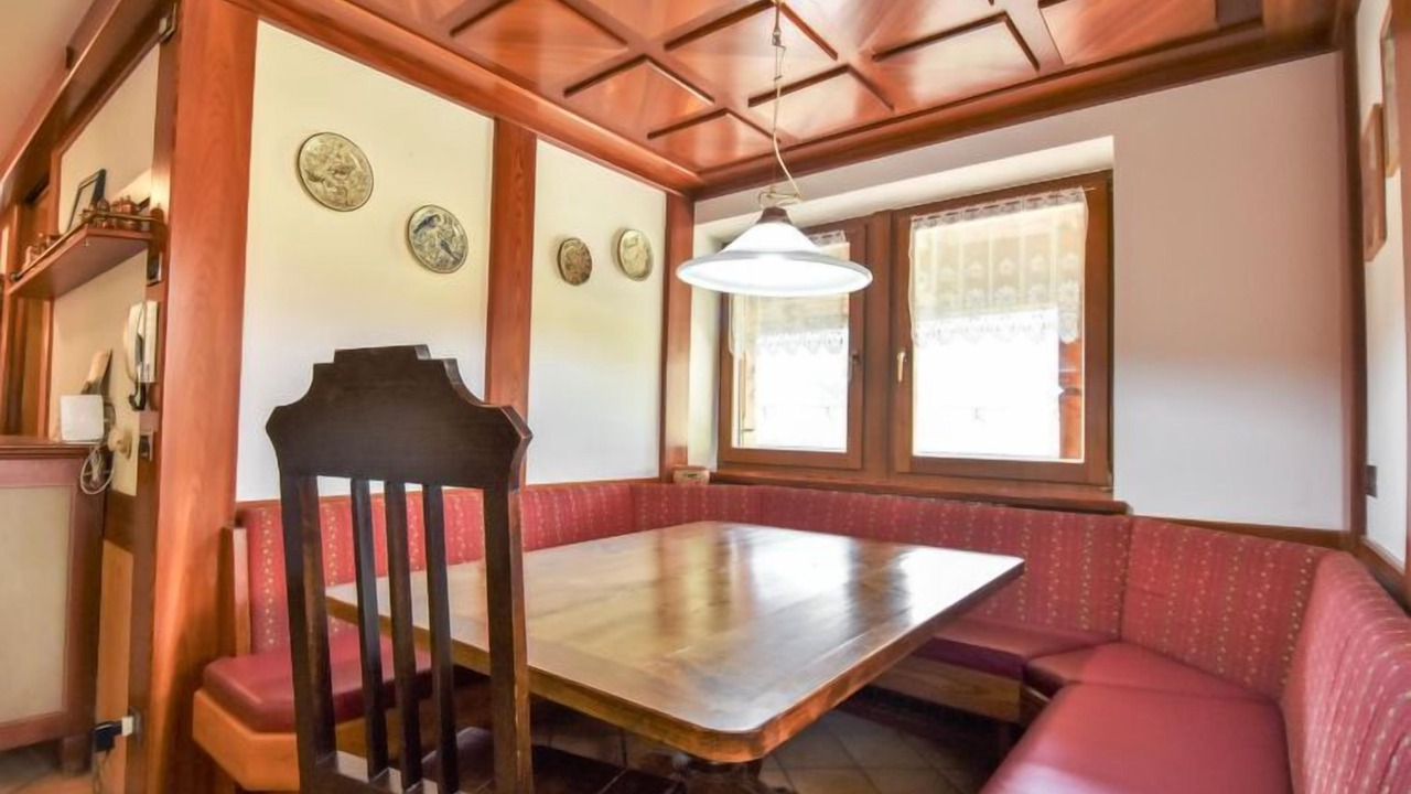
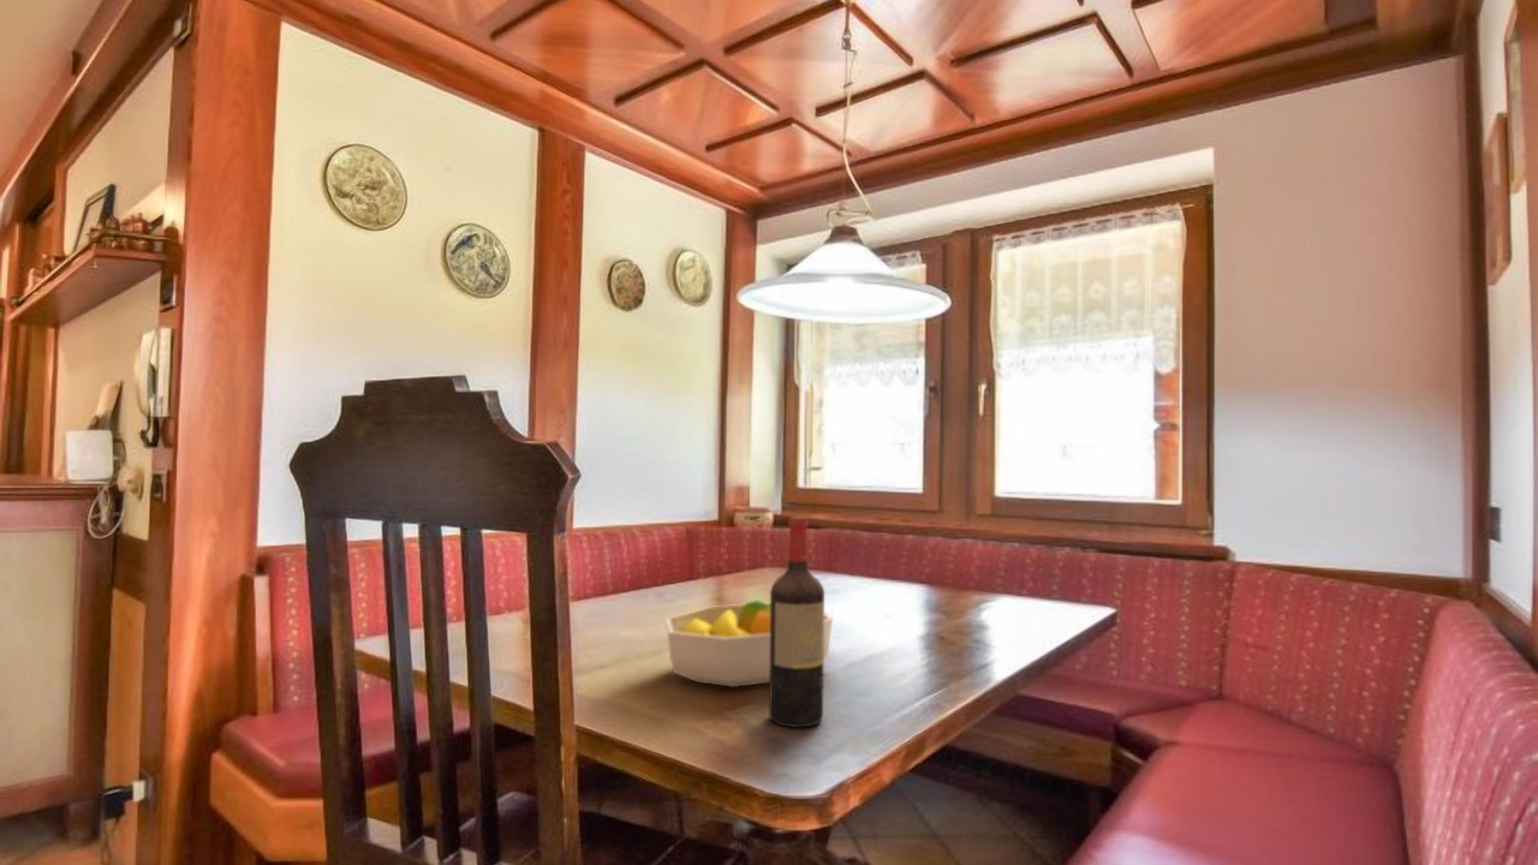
+ fruit bowl [664,599,834,688]
+ wine bottle [768,515,825,728]
